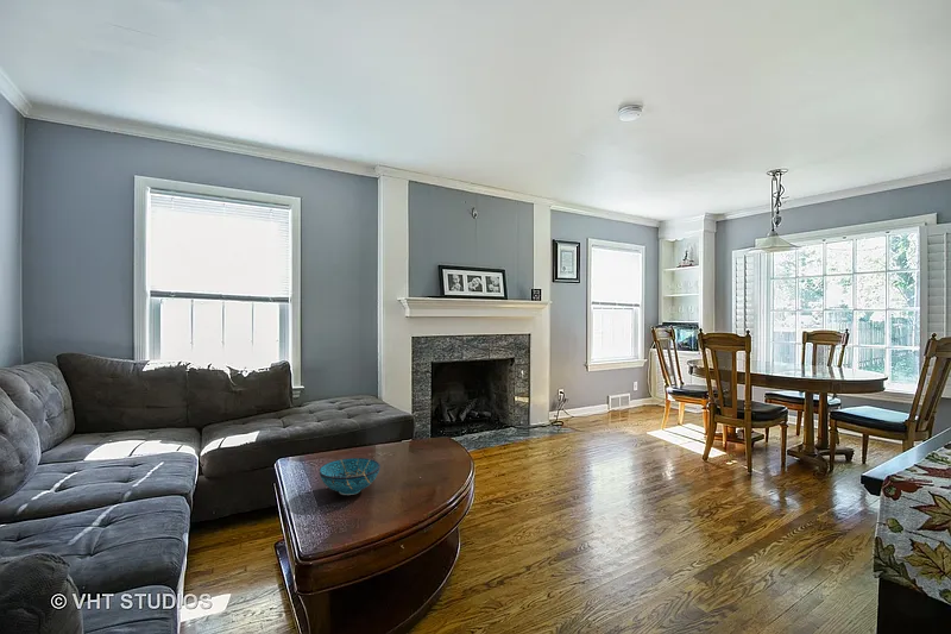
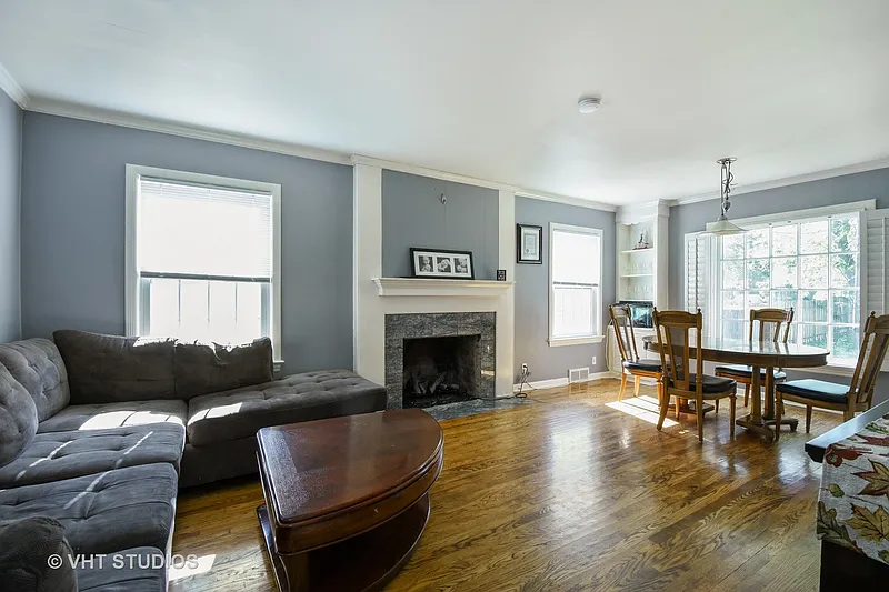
- decorative bowl [317,457,382,496]
